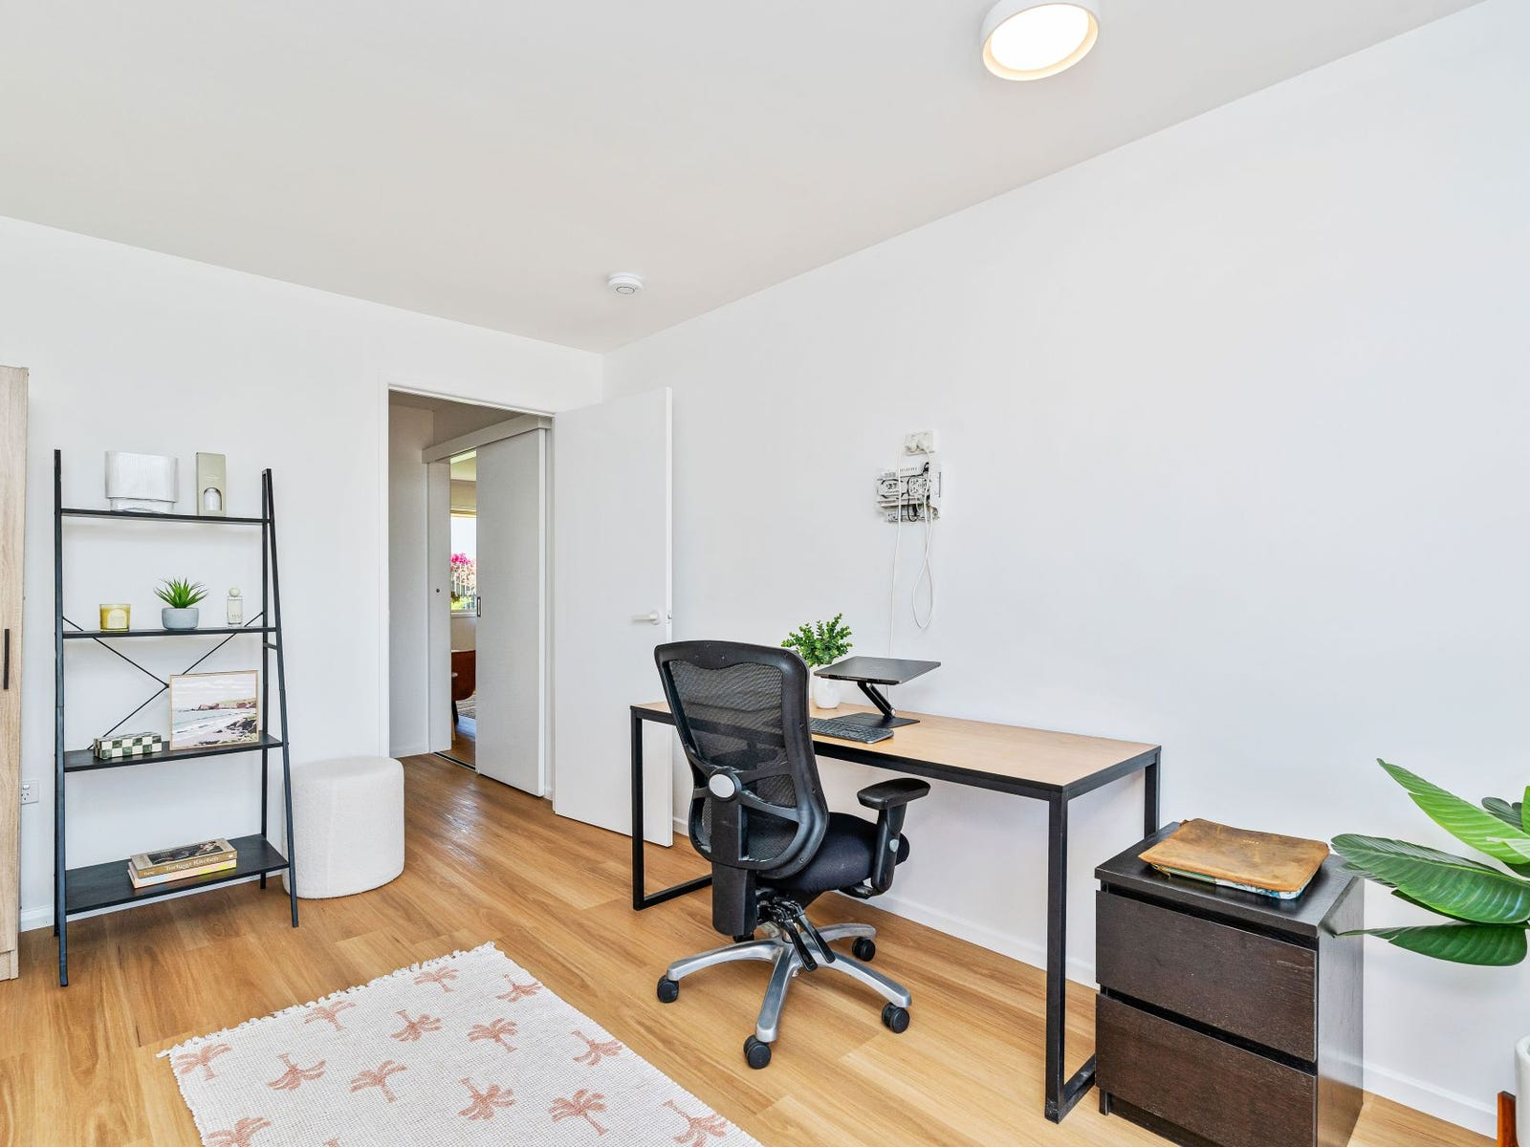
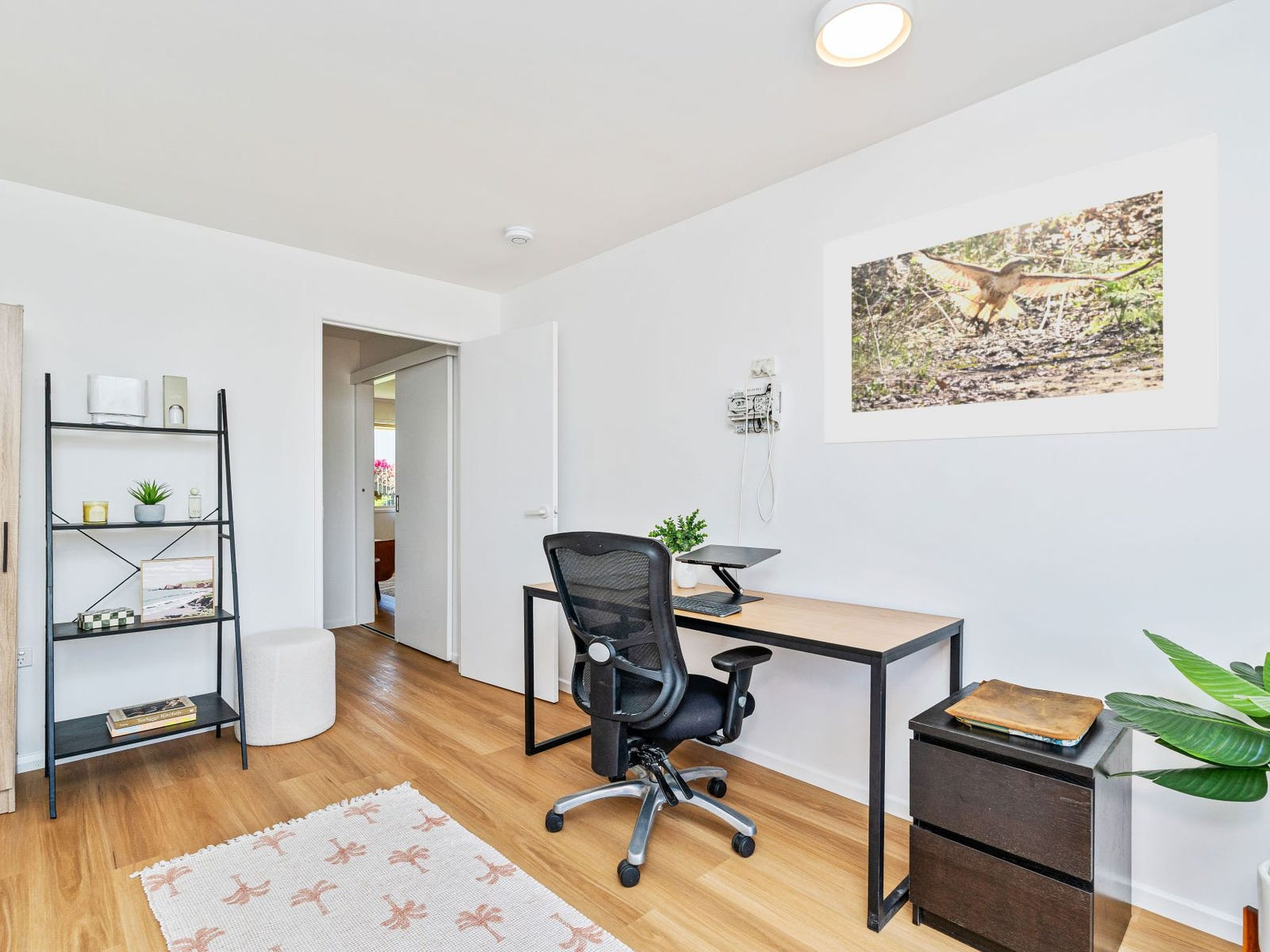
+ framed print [823,133,1219,445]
